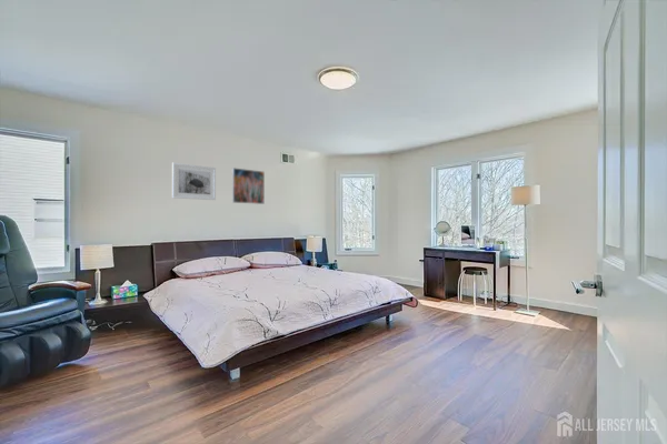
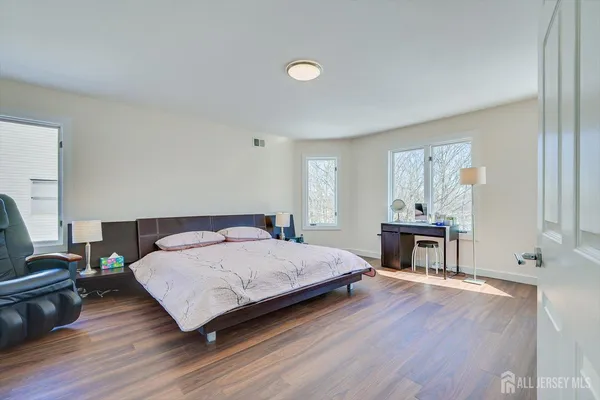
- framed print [231,167,266,205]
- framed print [171,162,217,201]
